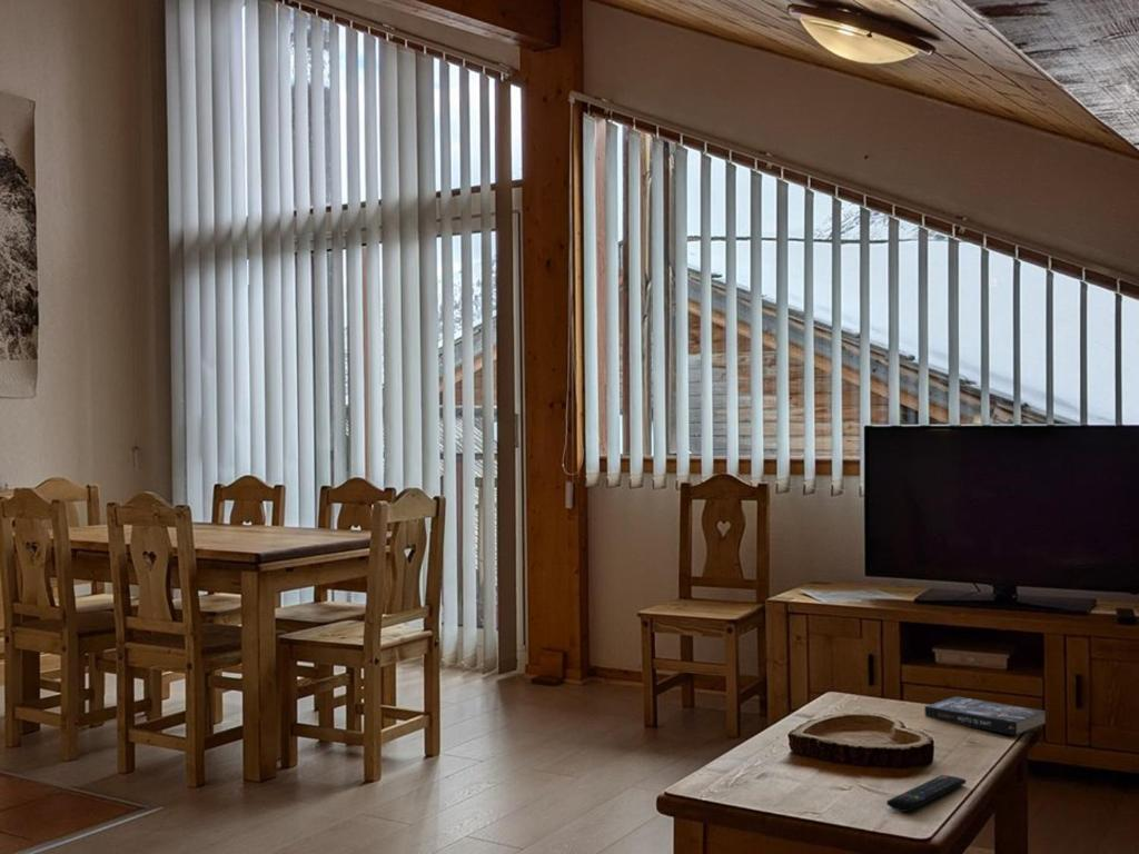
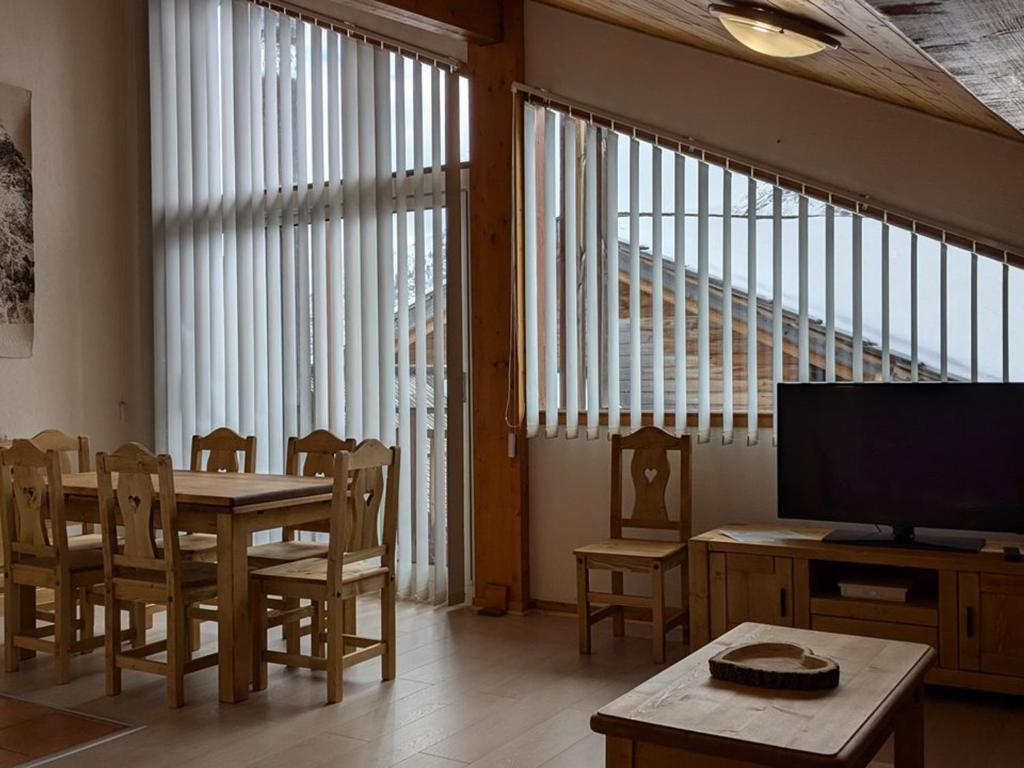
- book [923,695,1048,736]
- remote control [885,774,967,813]
